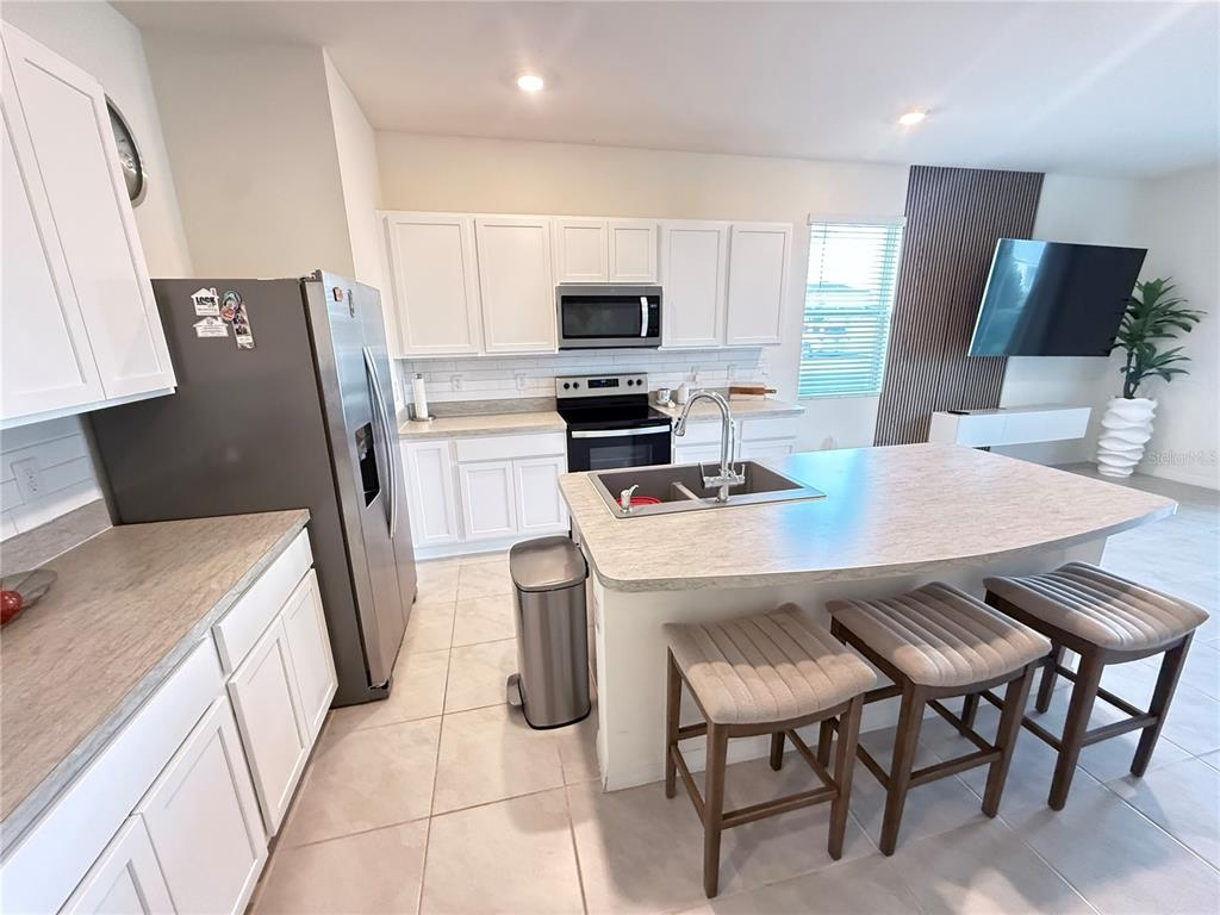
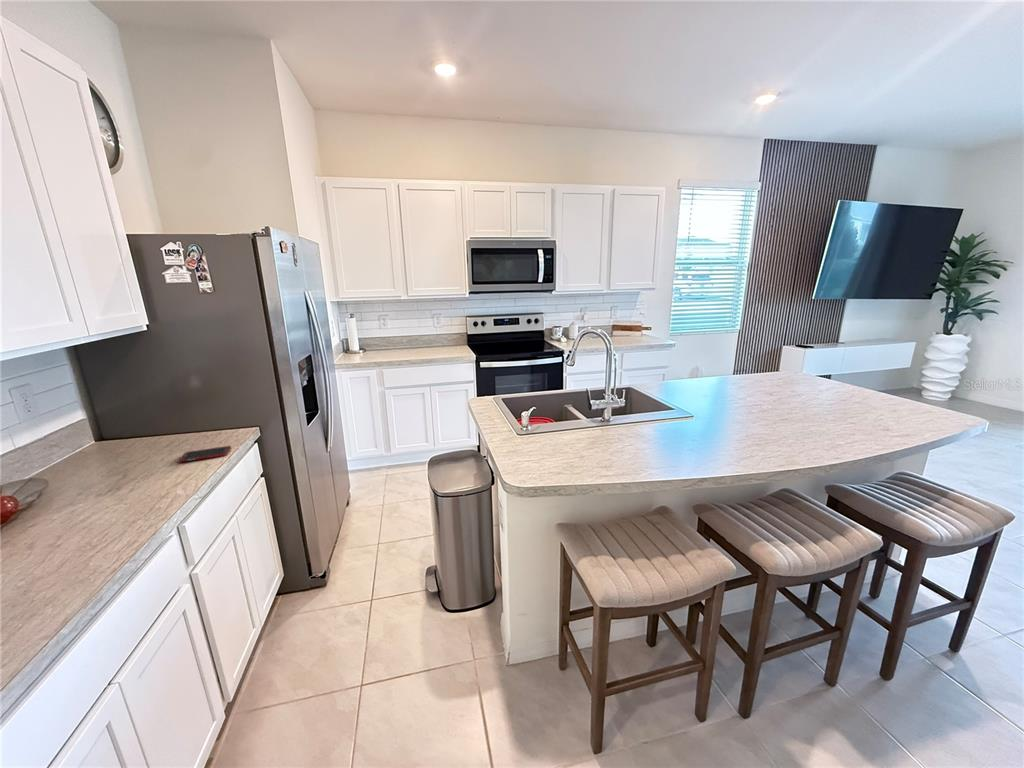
+ cell phone [178,445,232,463]
